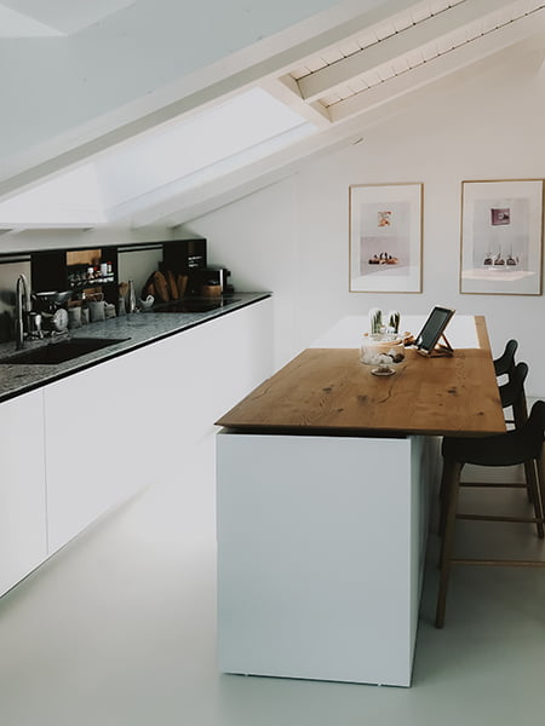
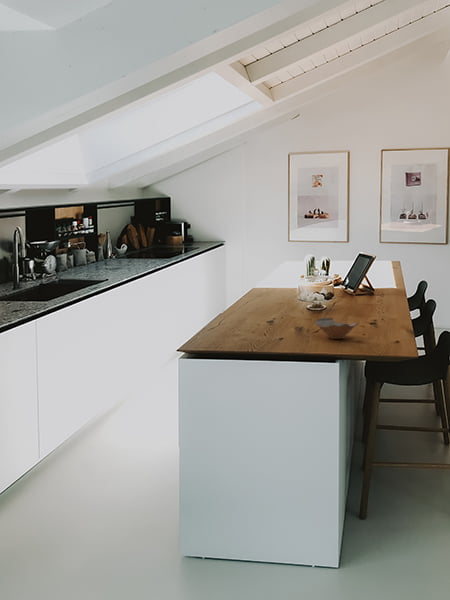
+ ceramic bowl [313,317,359,340]
